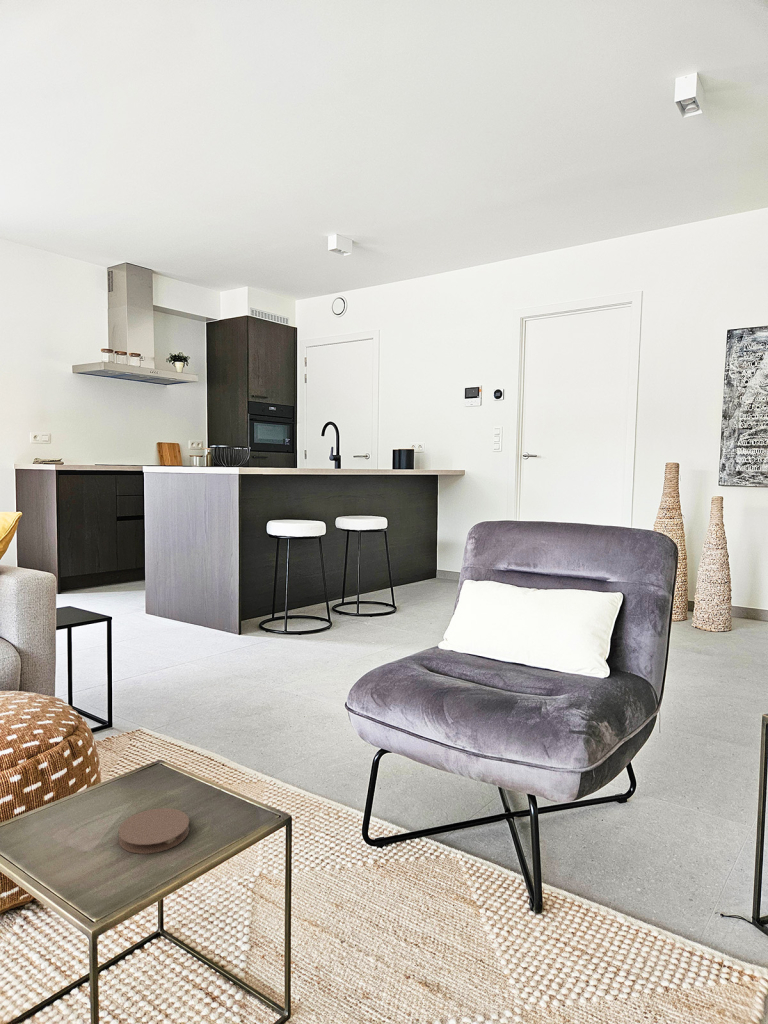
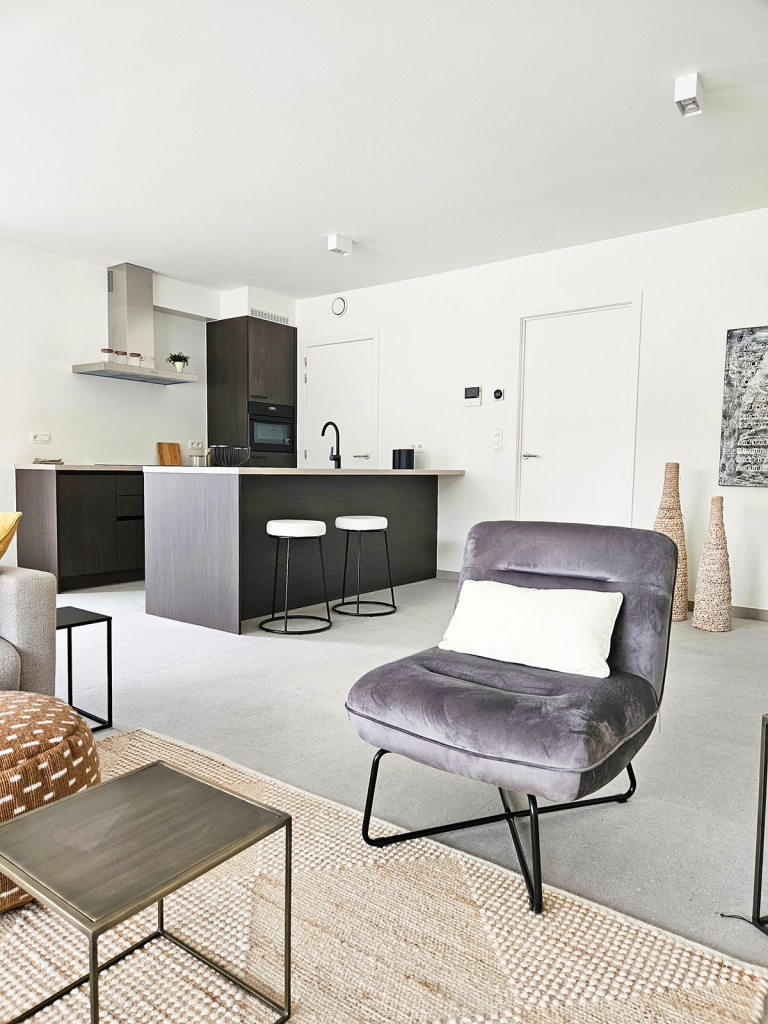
- coaster [117,807,190,855]
